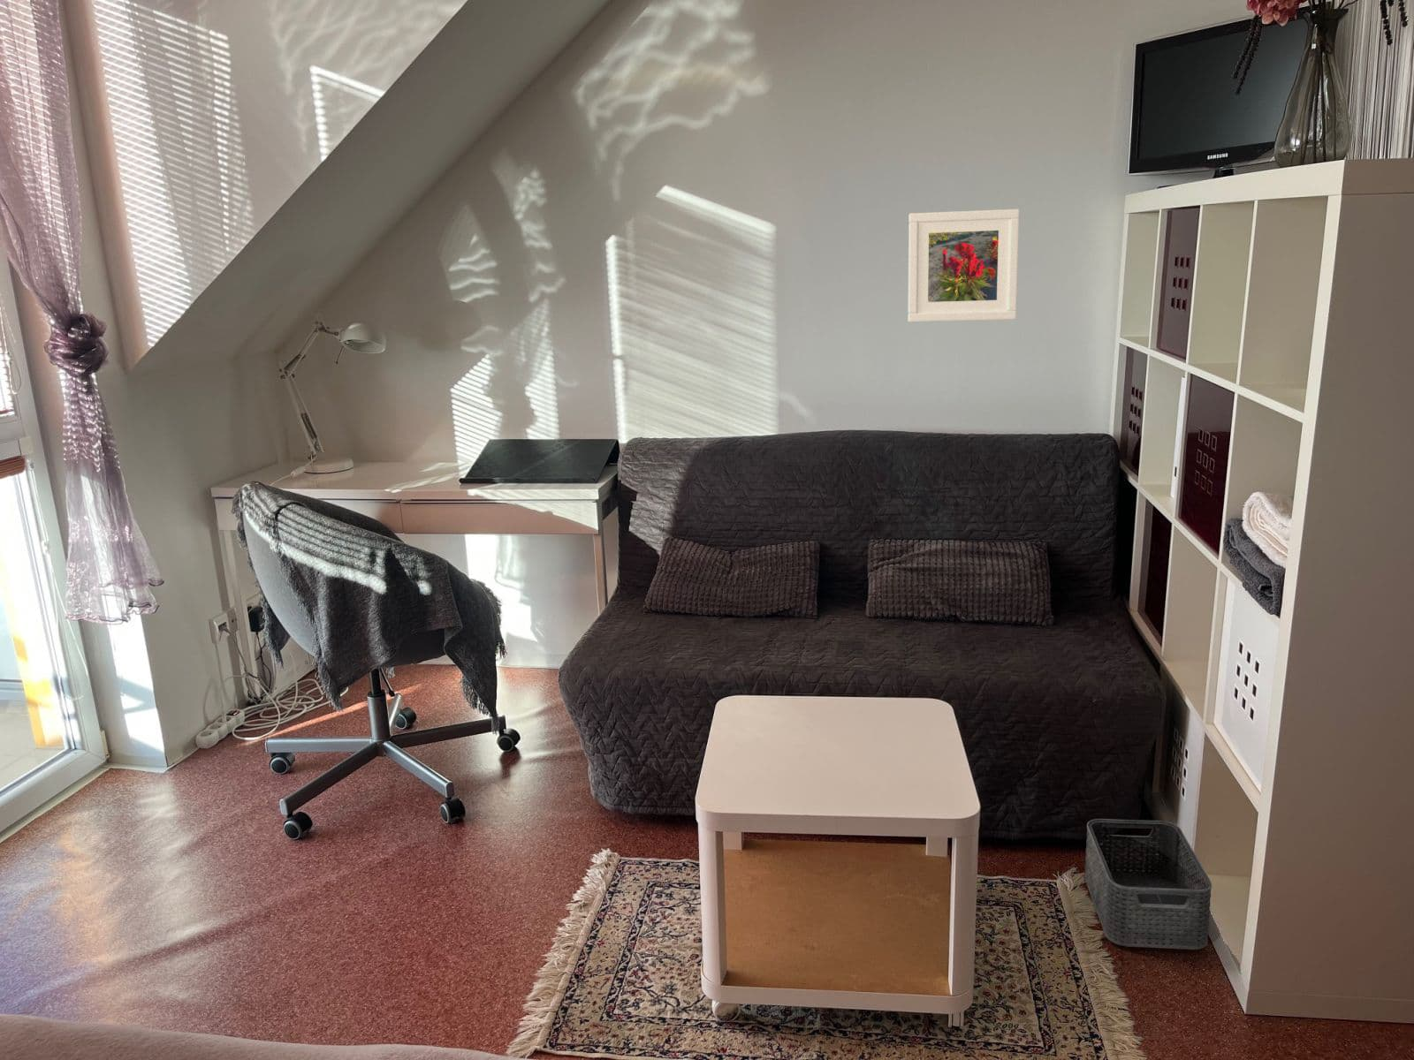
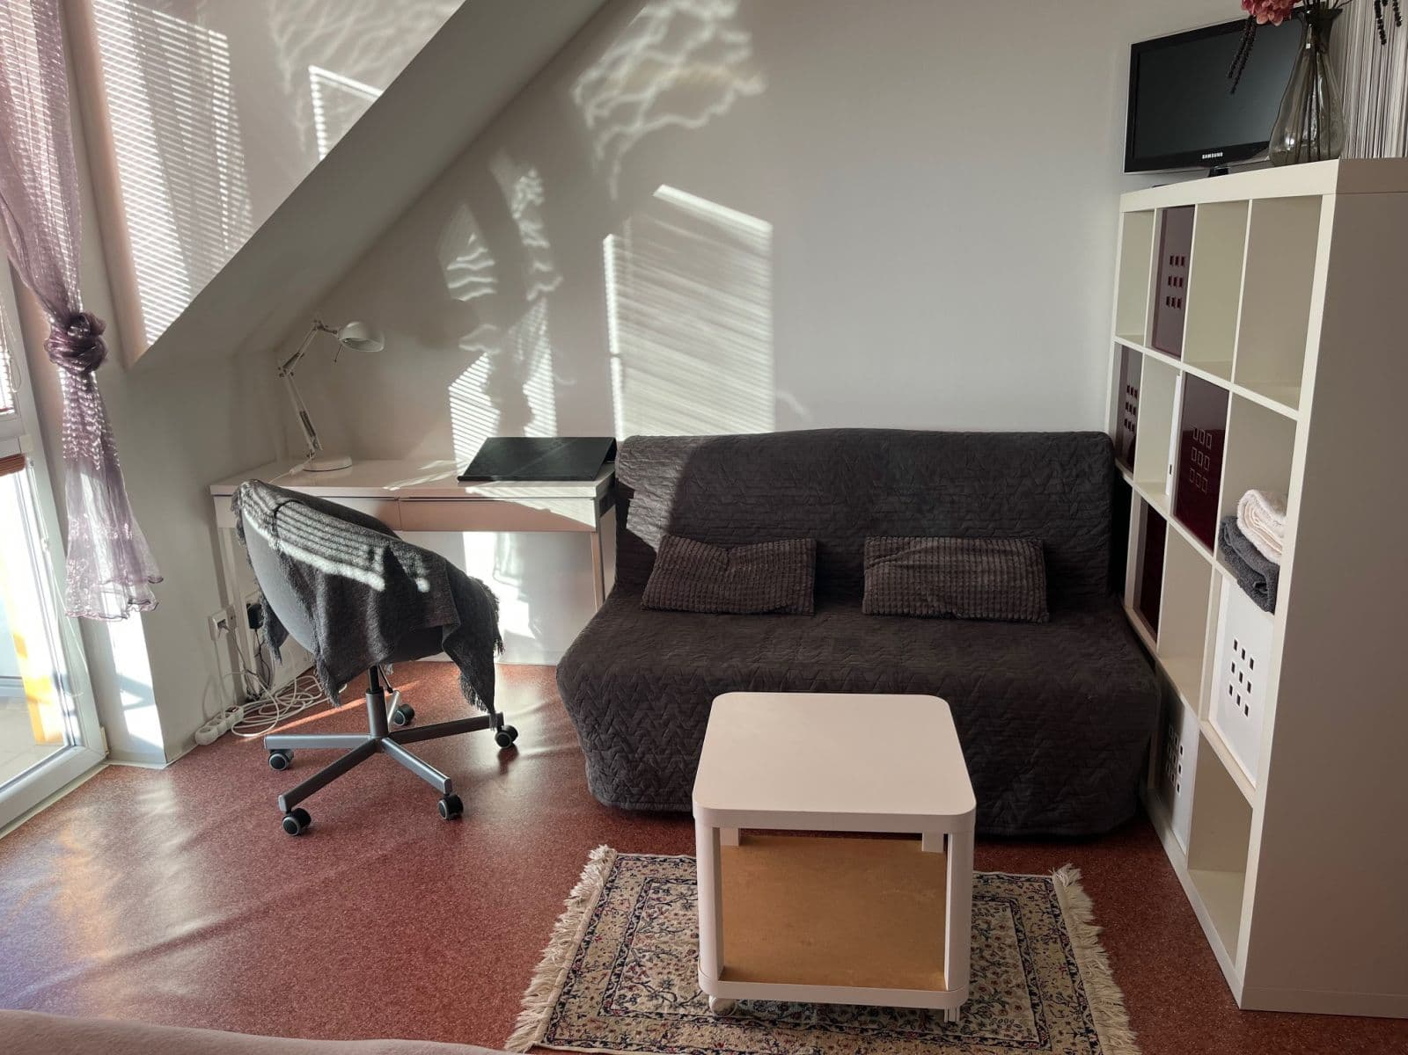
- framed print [907,208,1021,323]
- storage bin [1083,818,1212,951]
